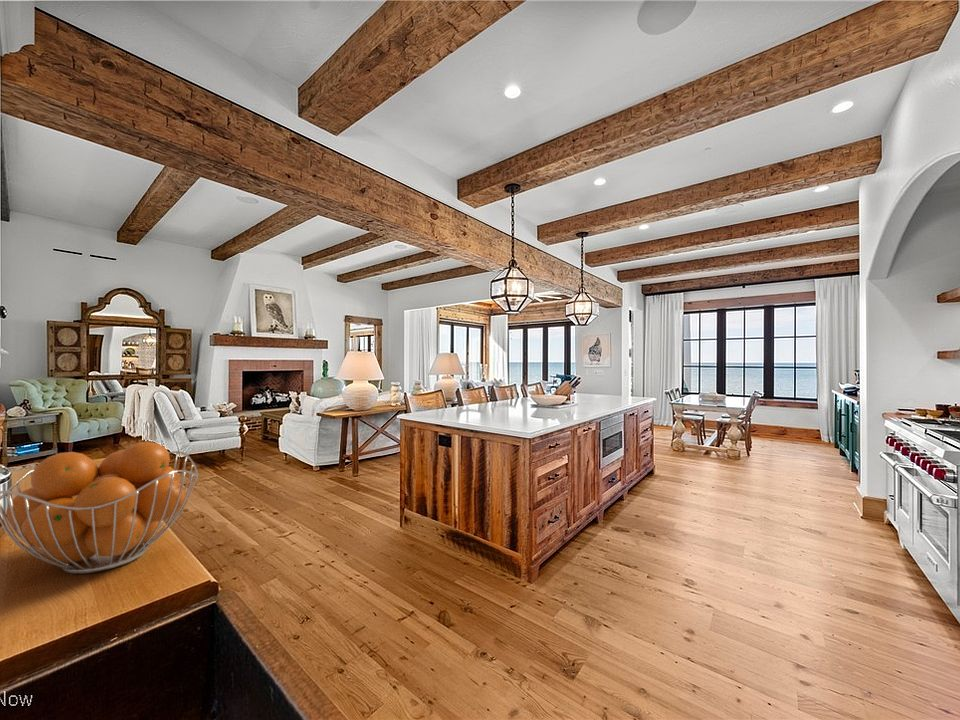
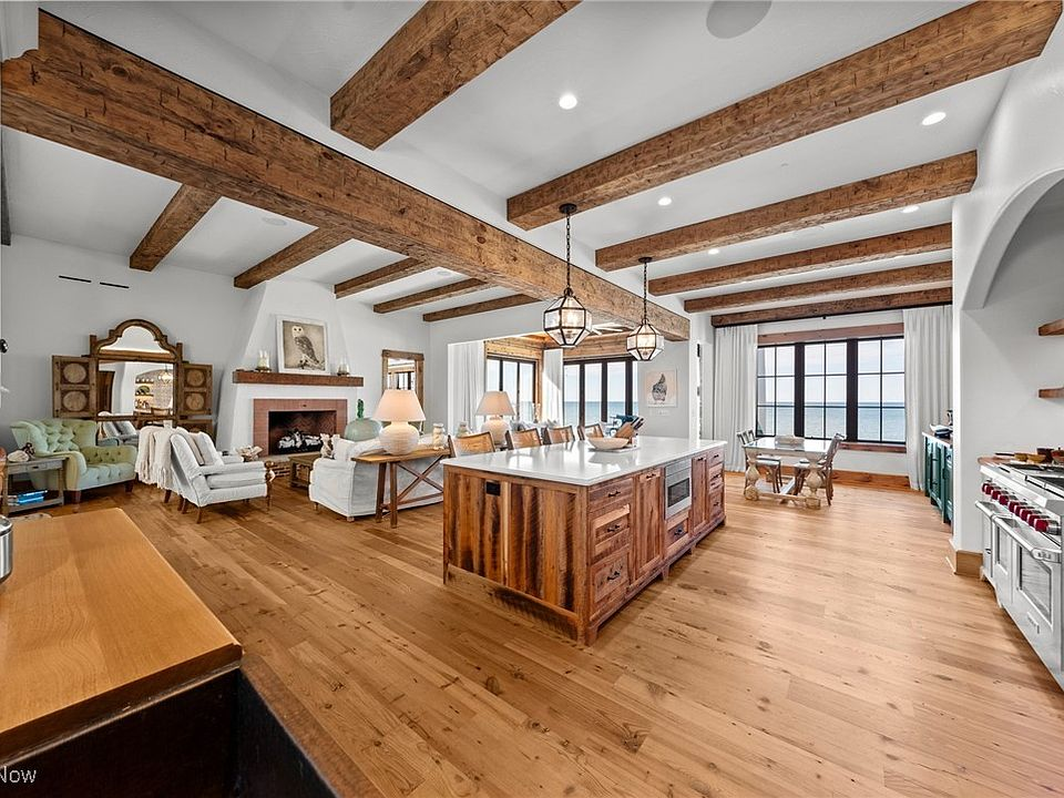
- fruit basket [0,441,199,575]
